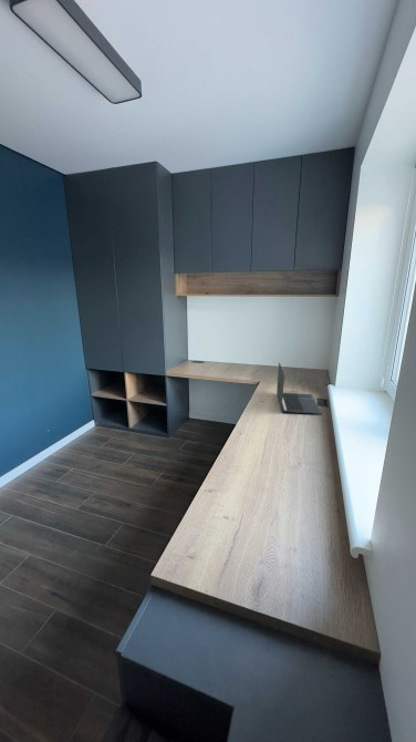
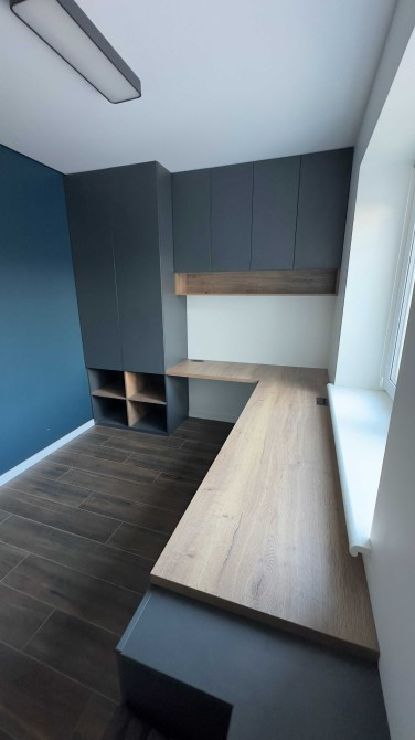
- laptop [275,361,323,415]
